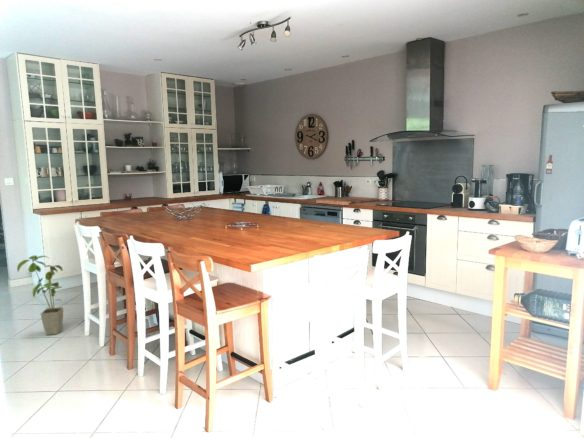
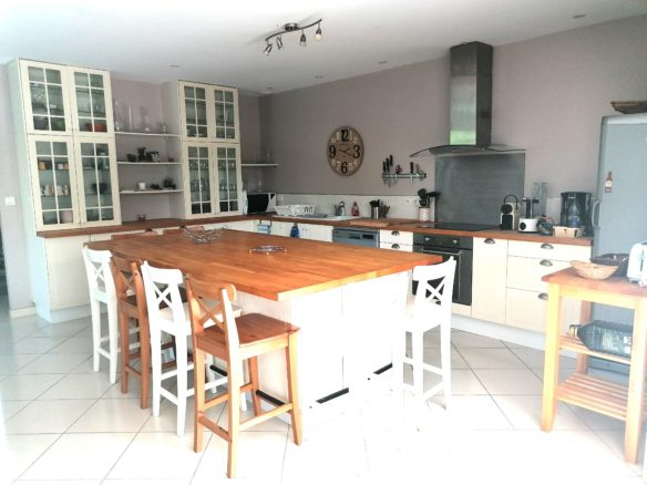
- house plant [16,254,64,336]
